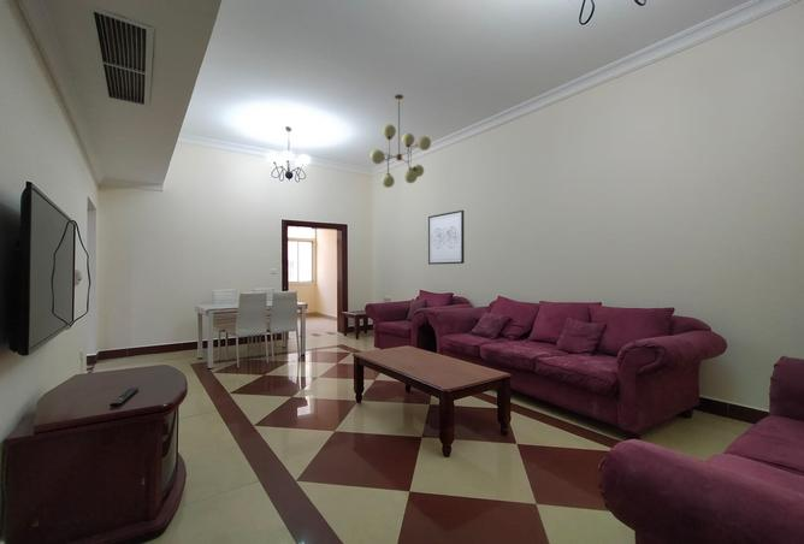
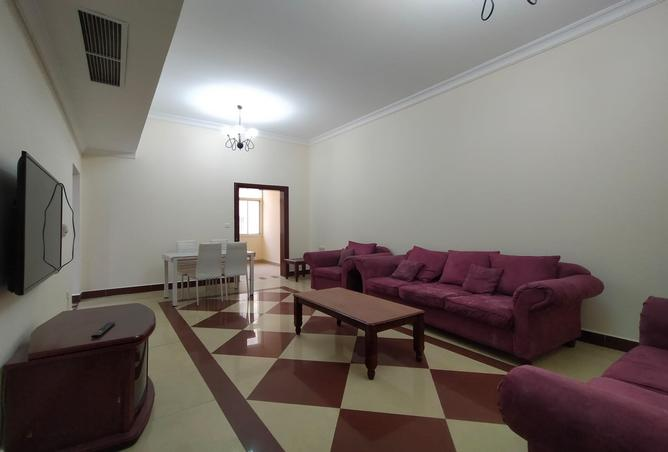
- chandelier [370,93,432,189]
- wall art [427,209,465,266]
